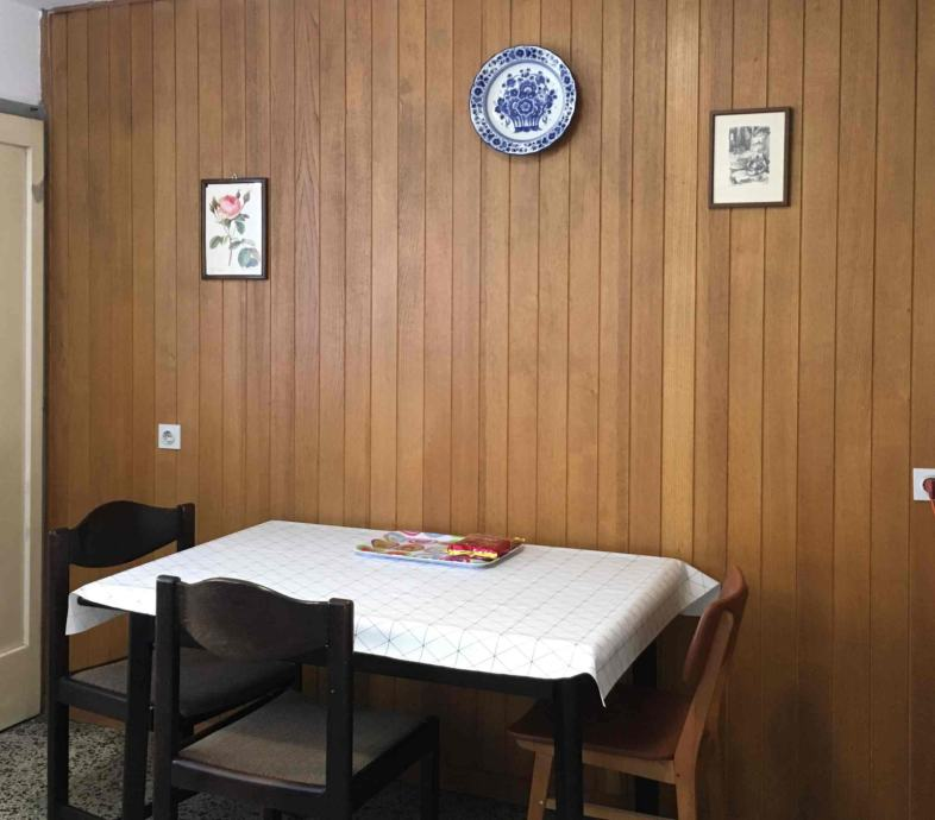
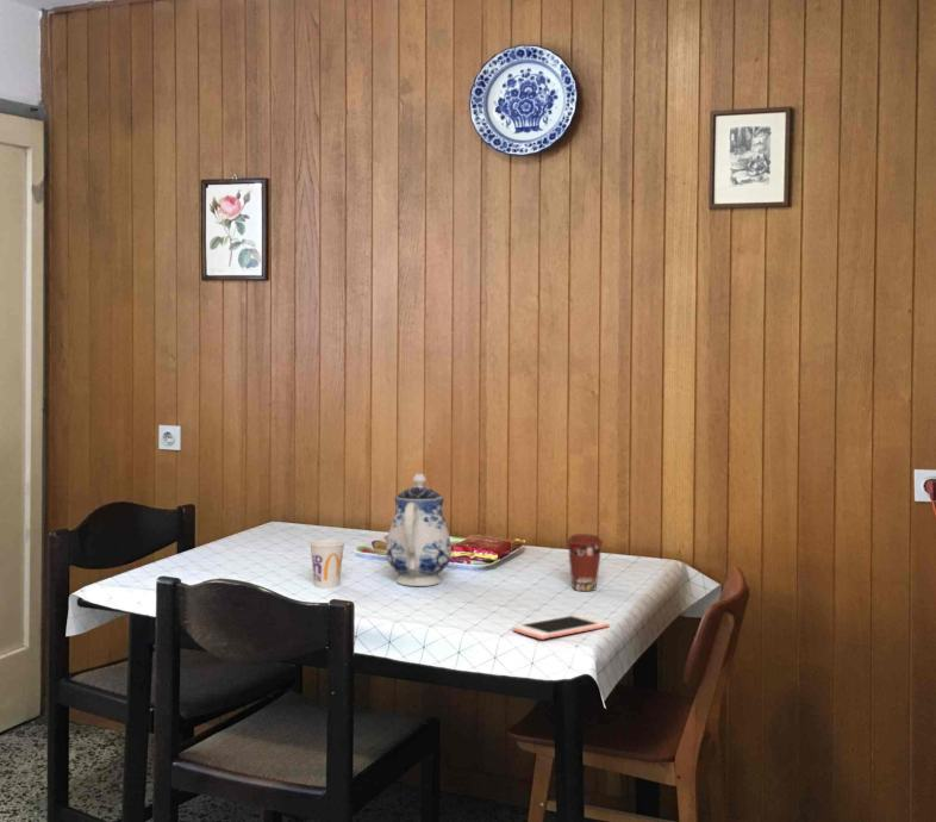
+ coffee cup [566,533,605,592]
+ teapot [385,473,453,587]
+ cell phone [512,614,611,641]
+ cup [308,538,347,590]
